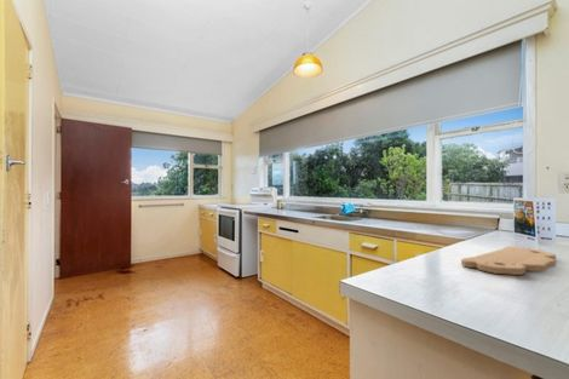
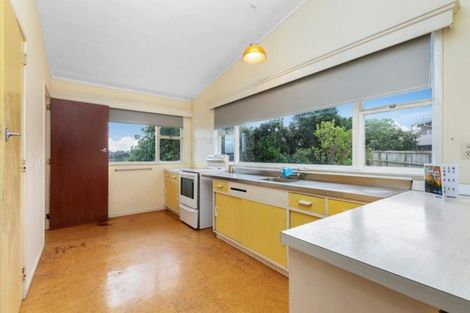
- cutting board [460,245,557,276]
